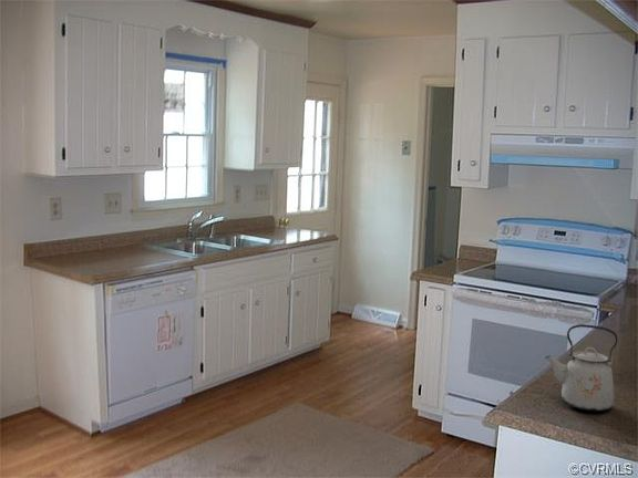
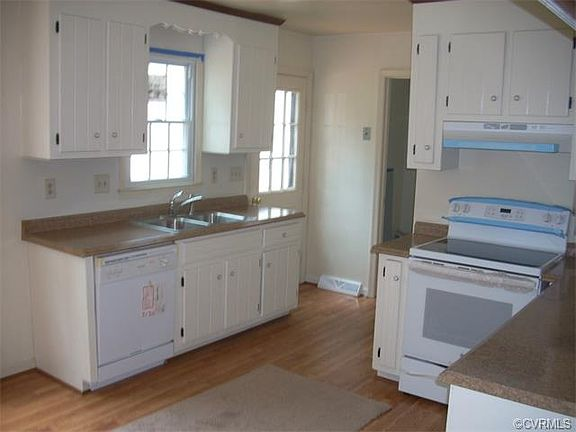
- kettle [544,323,619,413]
